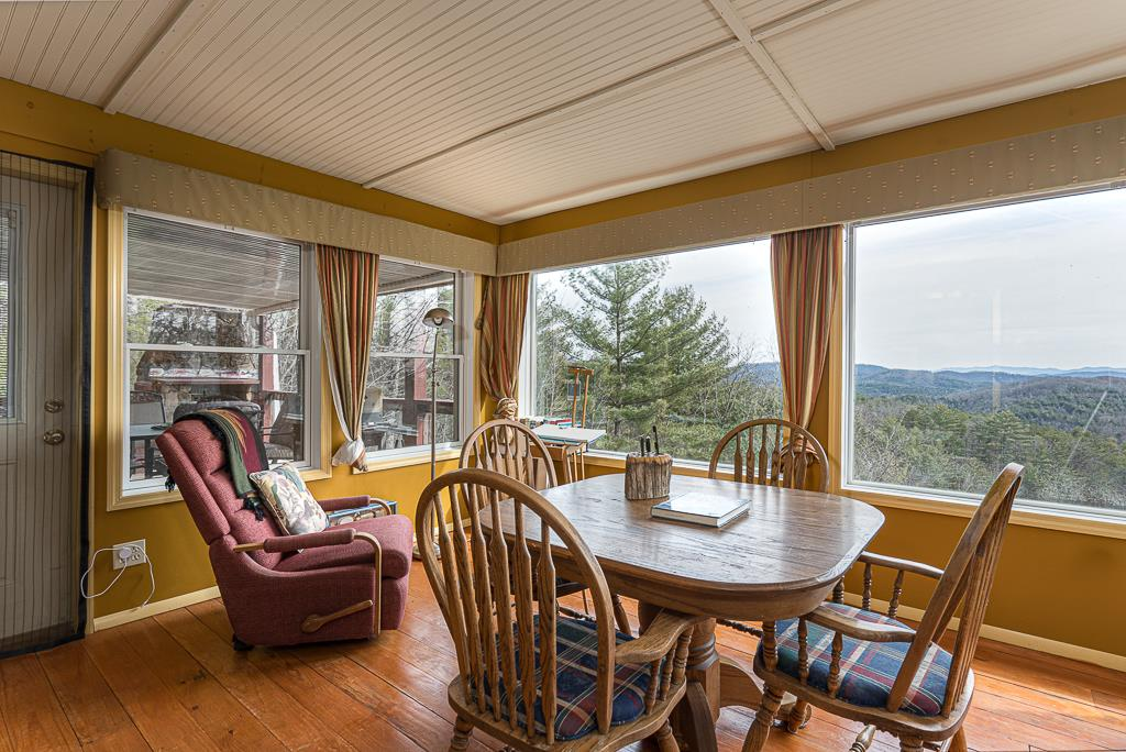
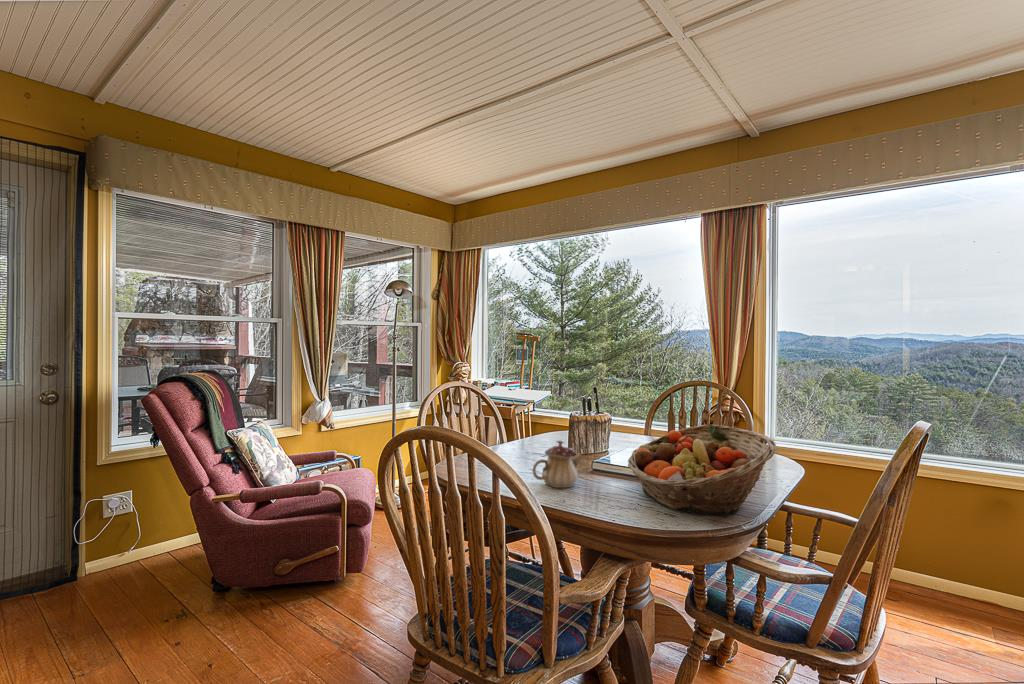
+ fruit basket [627,423,777,517]
+ teapot [532,439,584,489]
